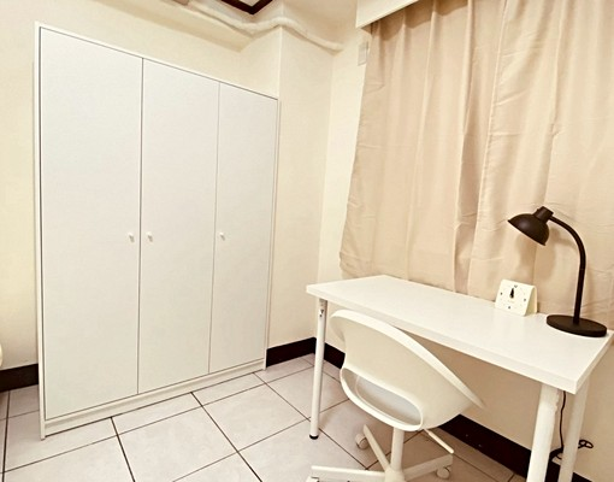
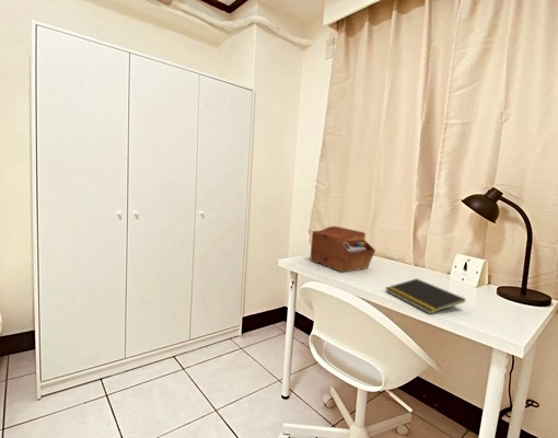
+ notepad [384,278,466,315]
+ sewing box [309,226,376,274]
